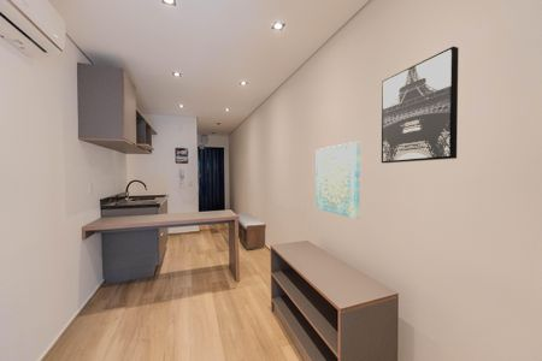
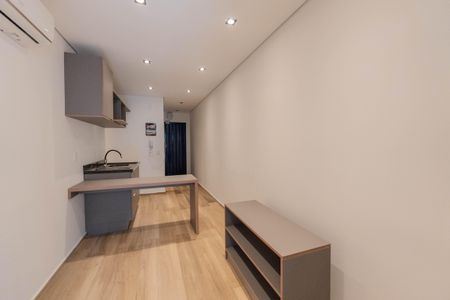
- wall art [381,46,460,164]
- bench [236,212,267,250]
- wall art [316,141,361,220]
